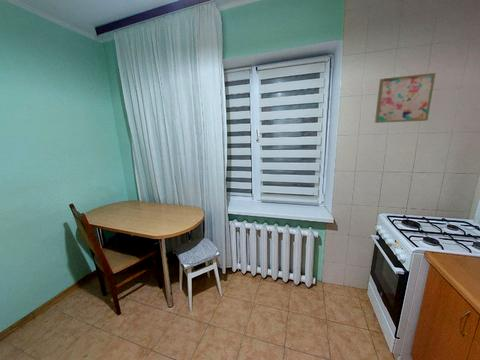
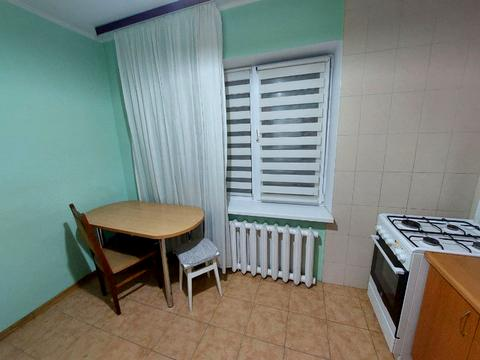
- wall art [374,72,437,124]
